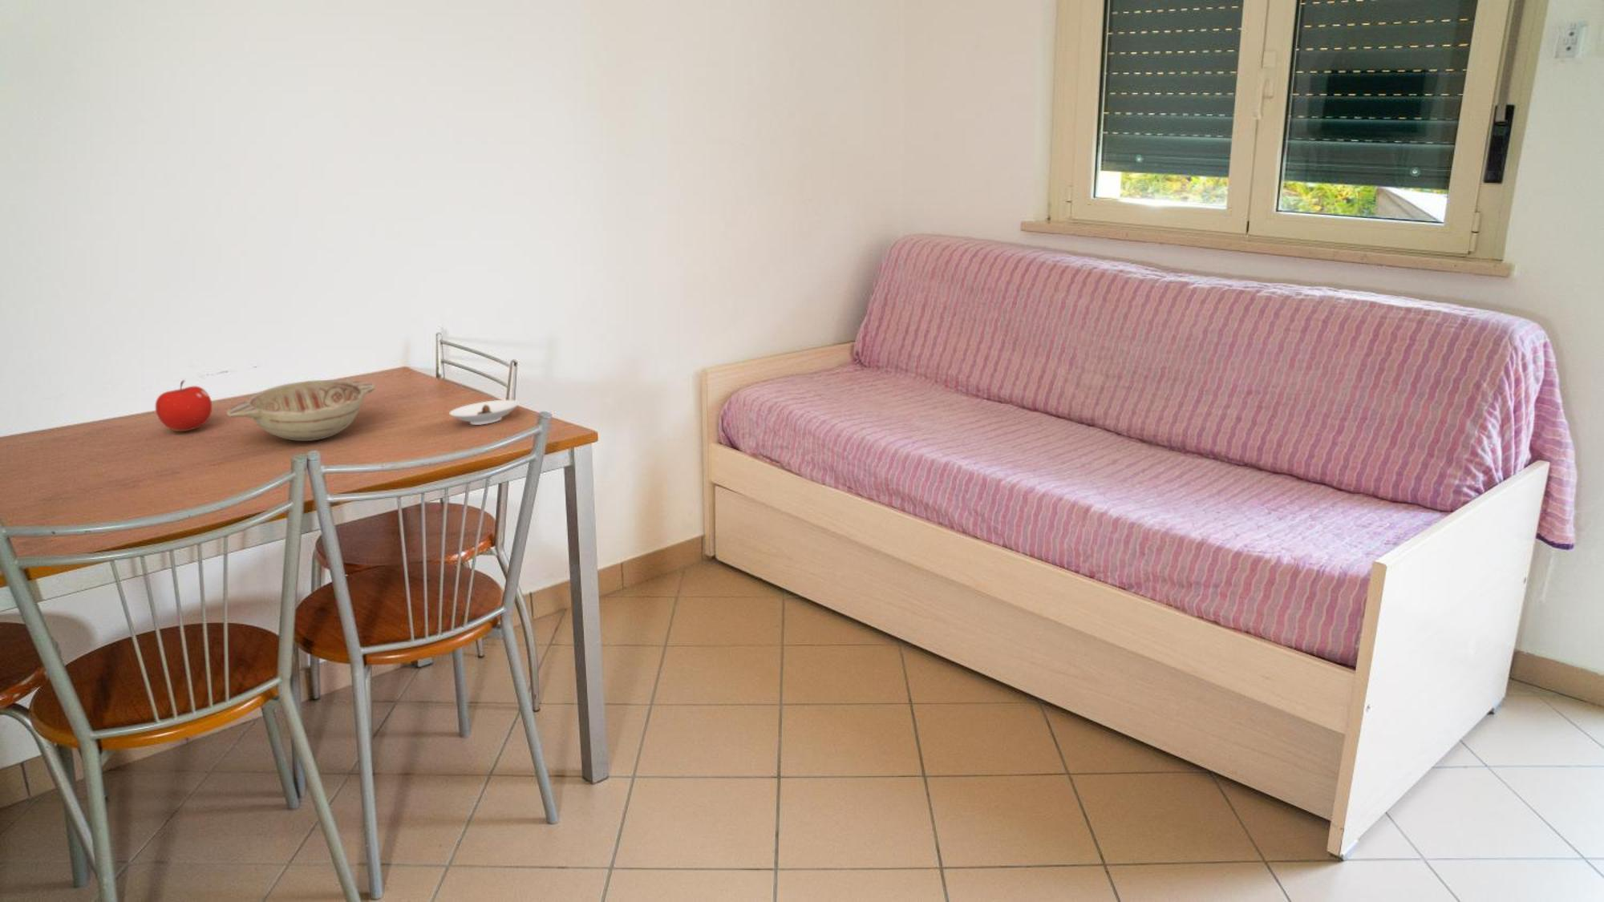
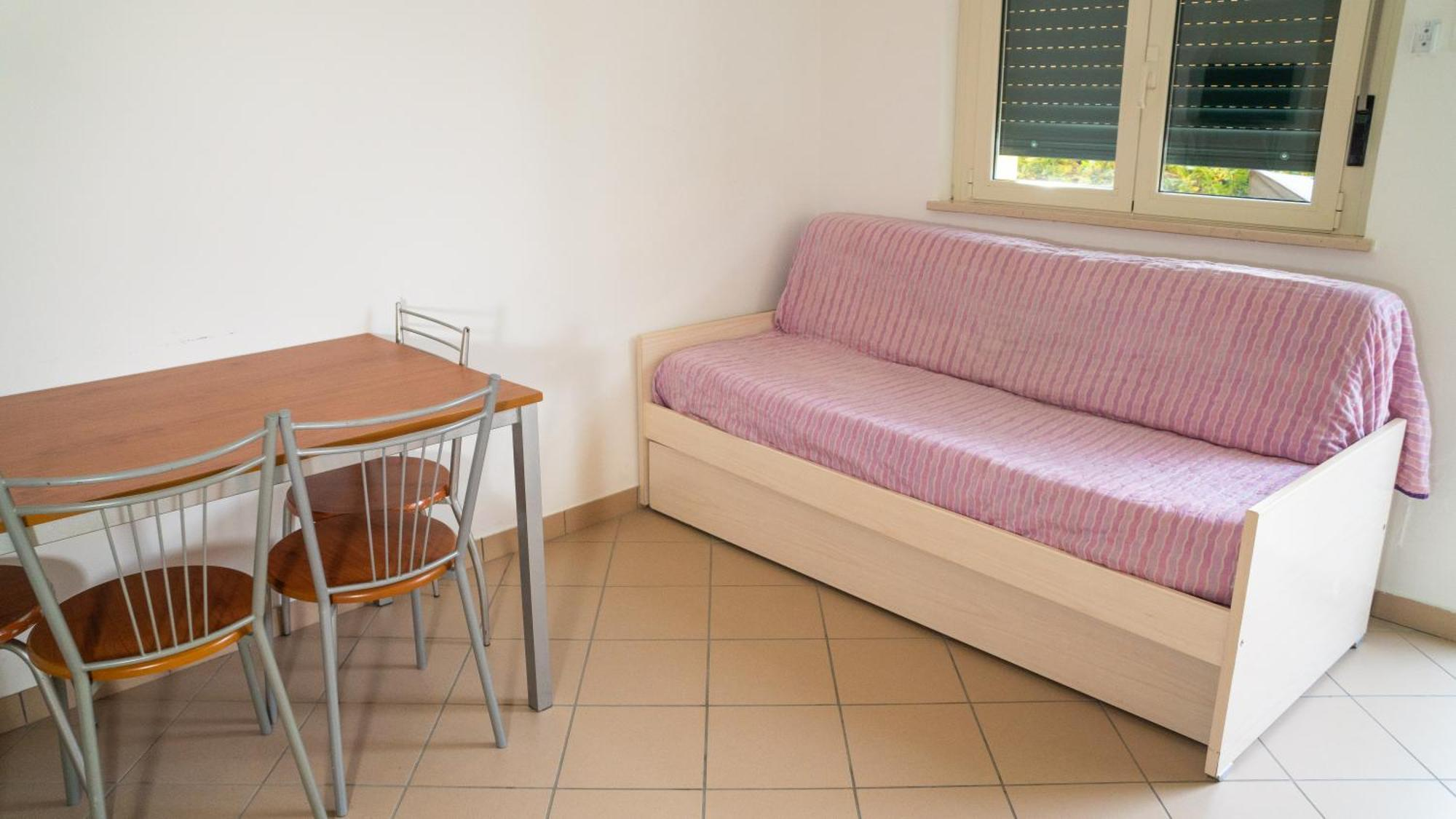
- decorative bowl [226,379,376,442]
- saucer [448,400,520,426]
- fruit [155,379,213,432]
